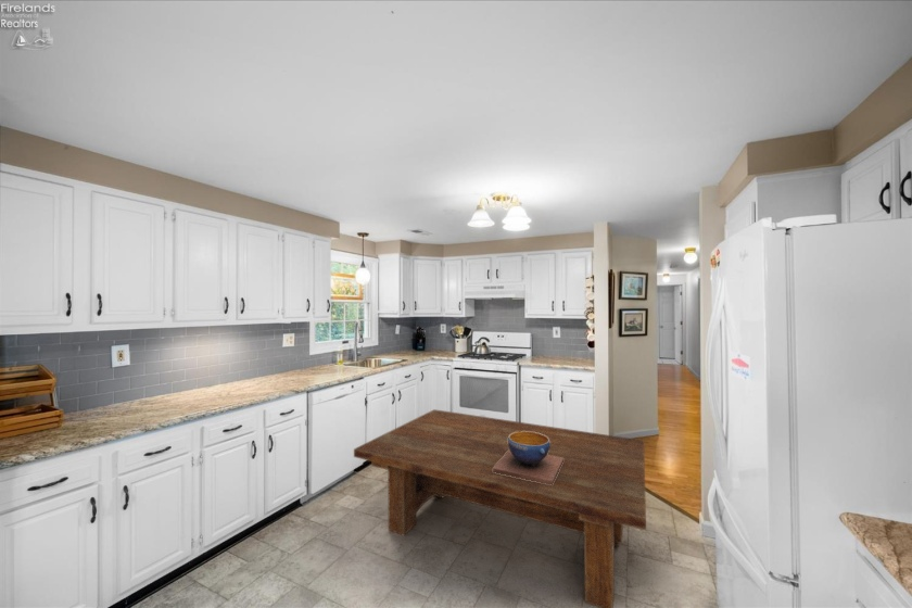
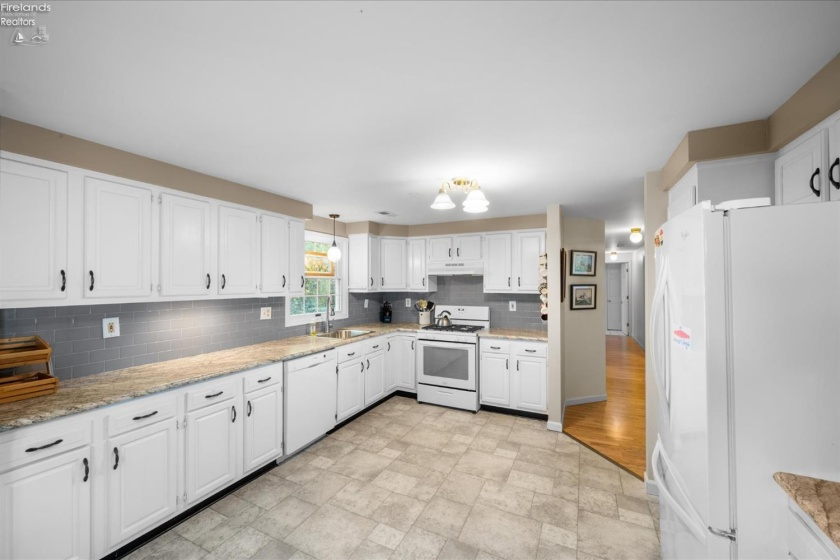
- dining table [353,408,647,608]
- decorative bowl [493,431,563,485]
